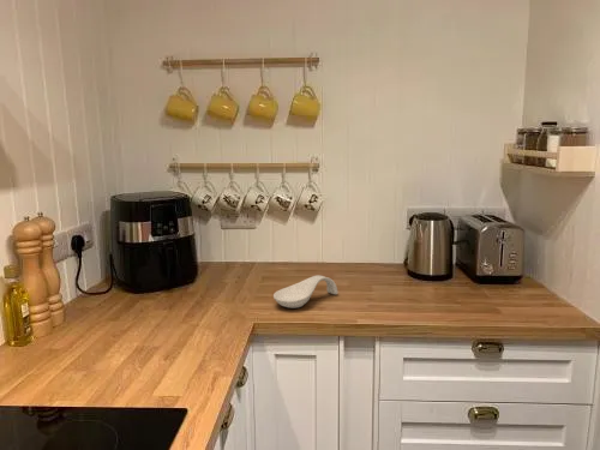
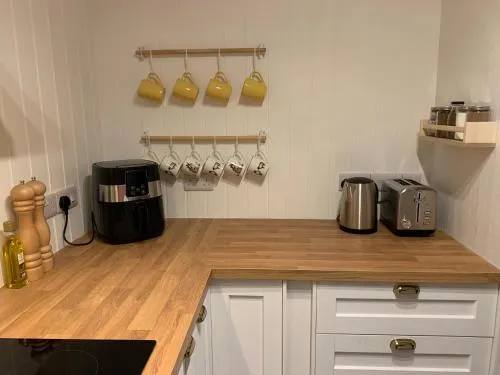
- spoon rest [272,275,338,310]
